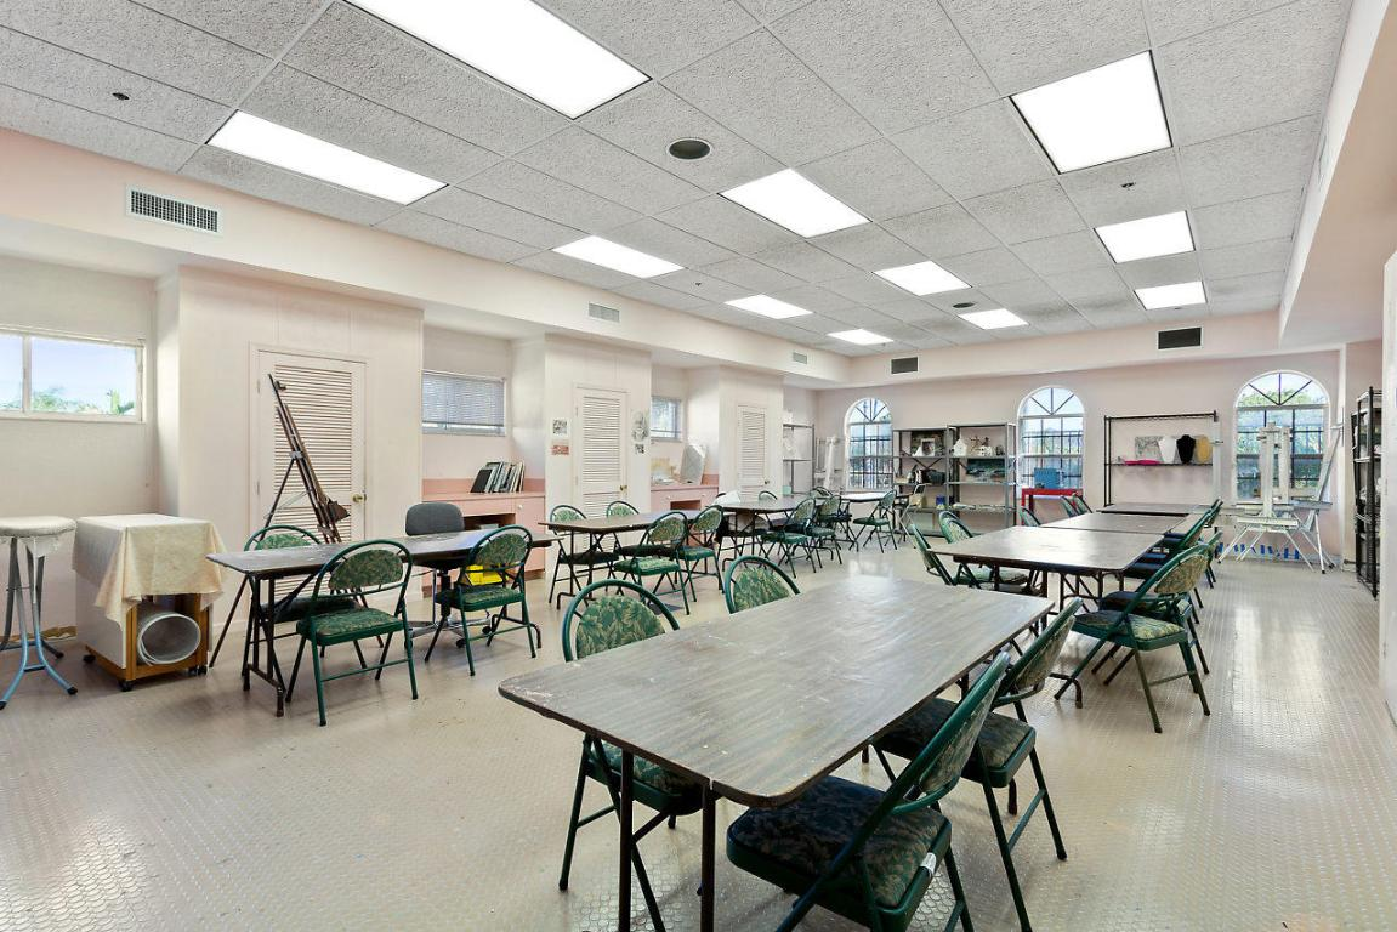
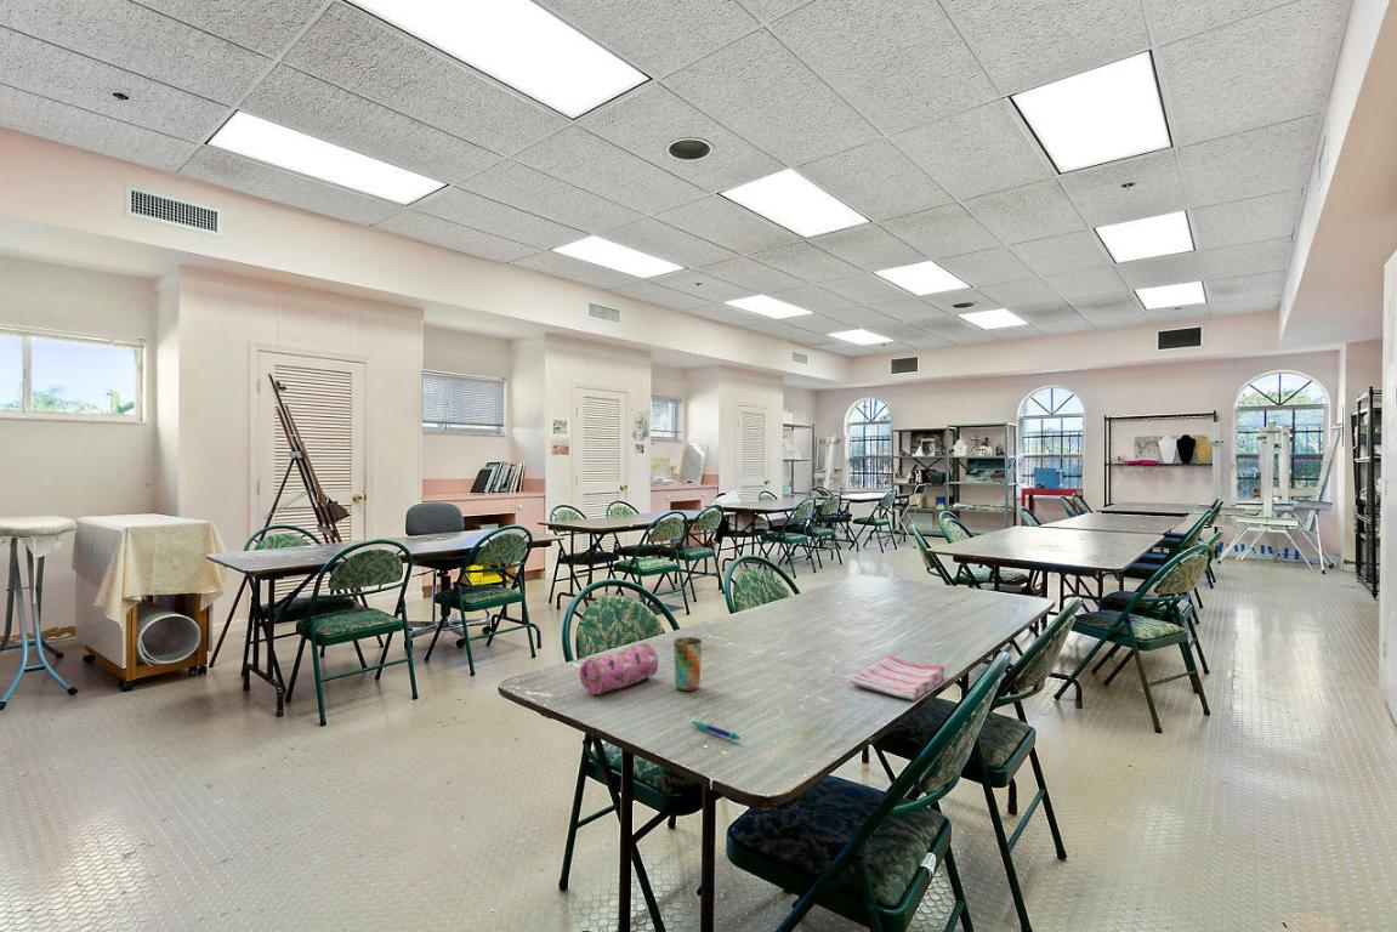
+ cup [672,636,703,692]
+ dish towel [850,655,945,701]
+ pen [691,720,740,741]
+ pencil case [578,642,659,695]
